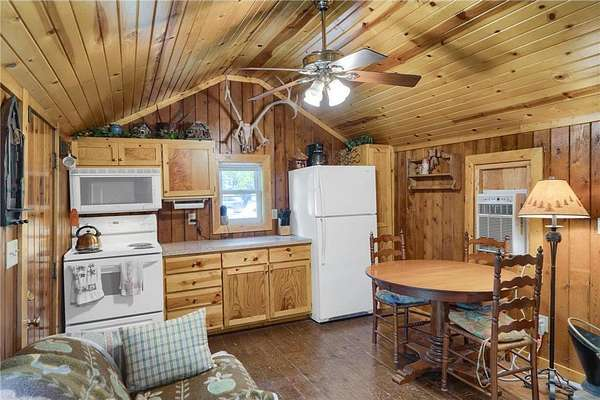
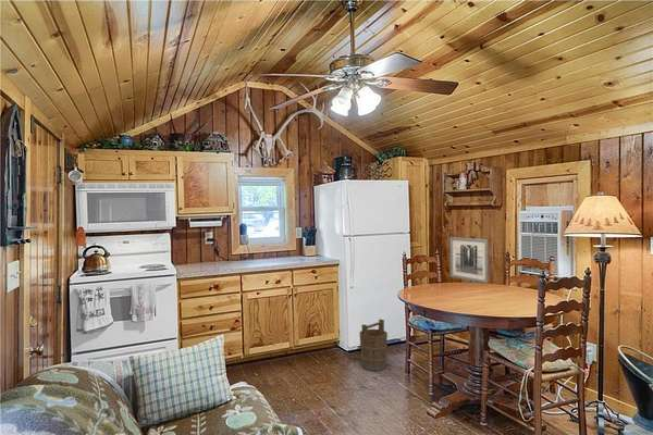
+ wall art [448,236,491,284]
+ bucket [359,319,389,372]
